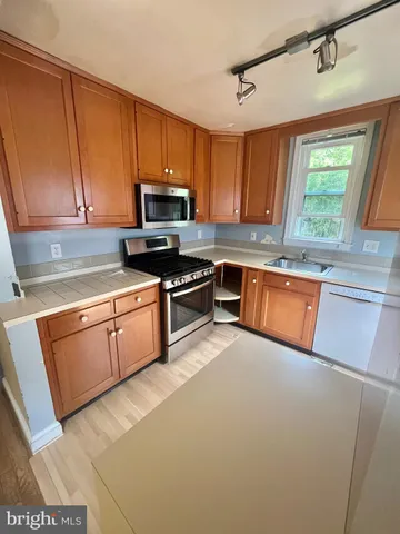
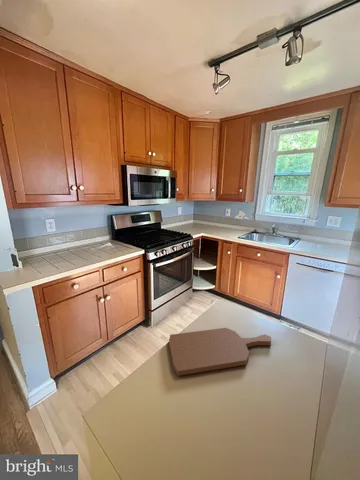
+ cutting board [168,327,272,377]
